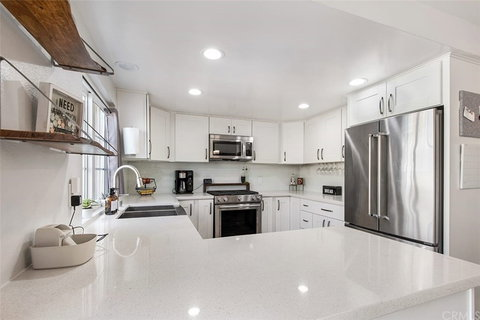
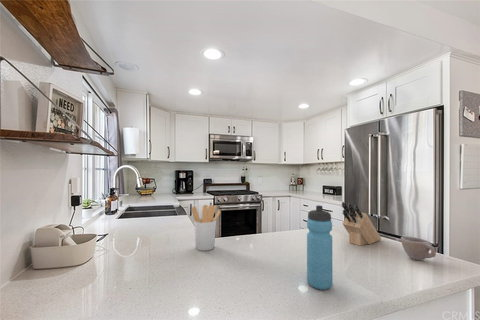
+ water bottle [306,205,333,291]
+ knife block [341,201,382,247]
+ cup [400,235,437,261]
+ utensil holder [191,204,222,252]
